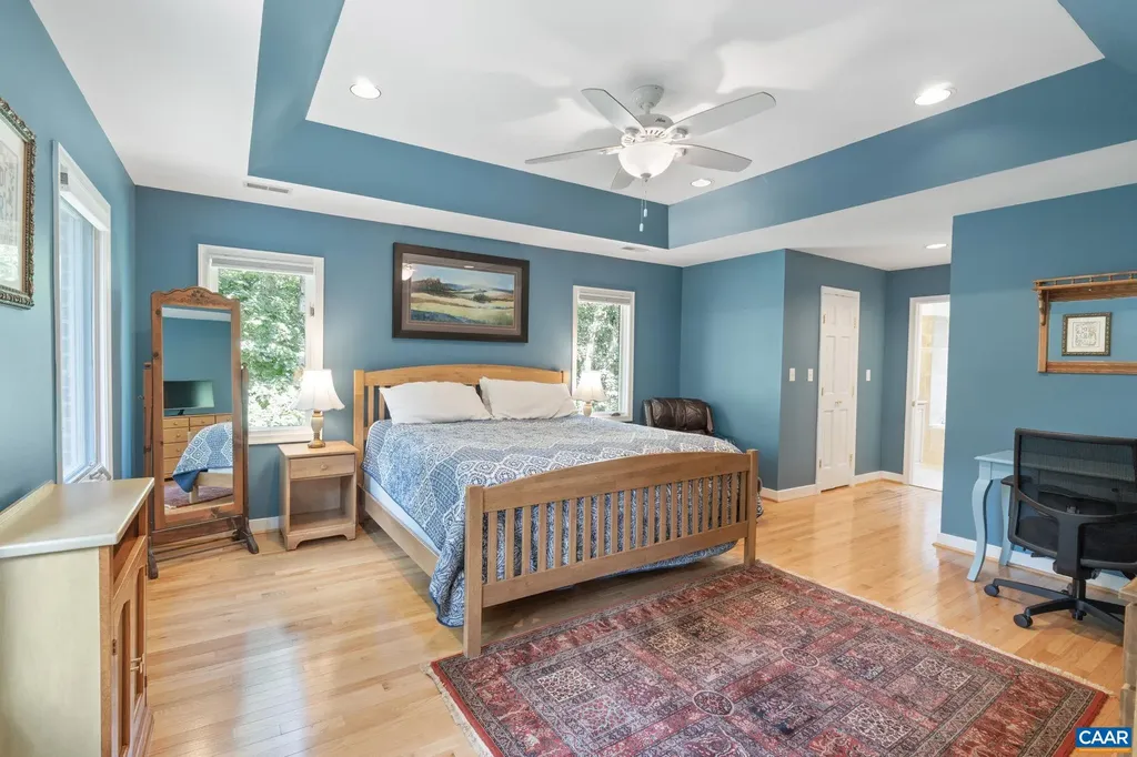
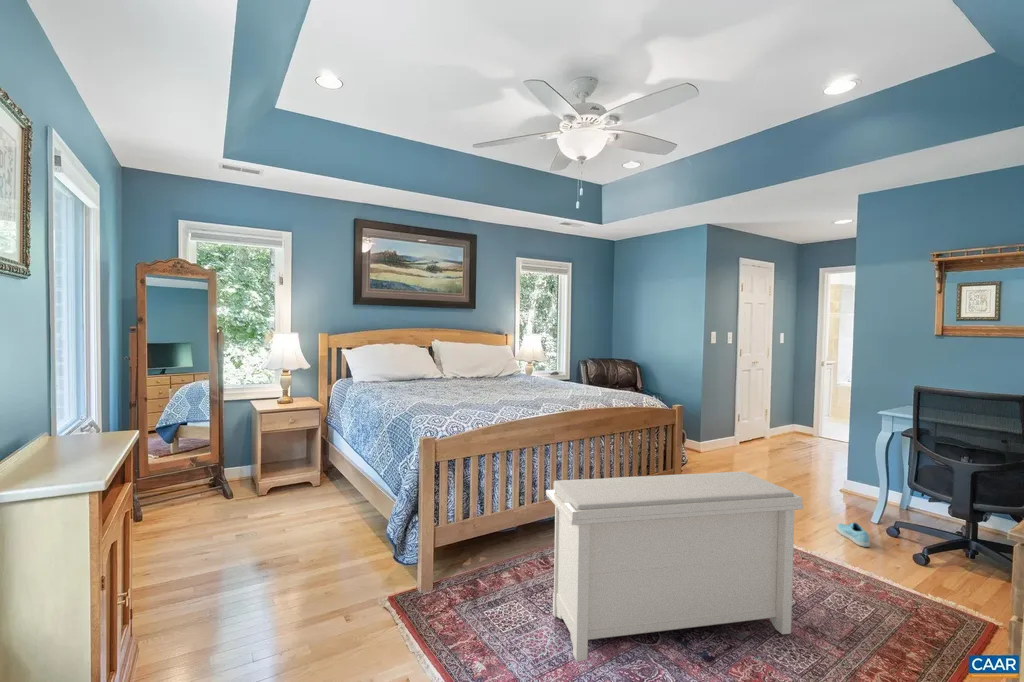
+ sneaker [835,522,871,548]
+ bench [545,470,804,662]
